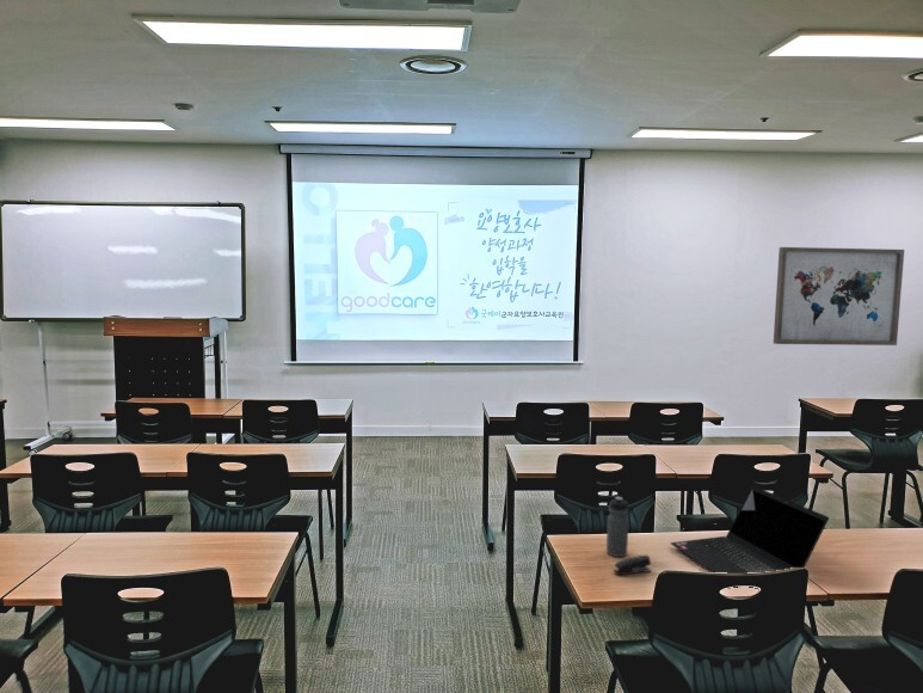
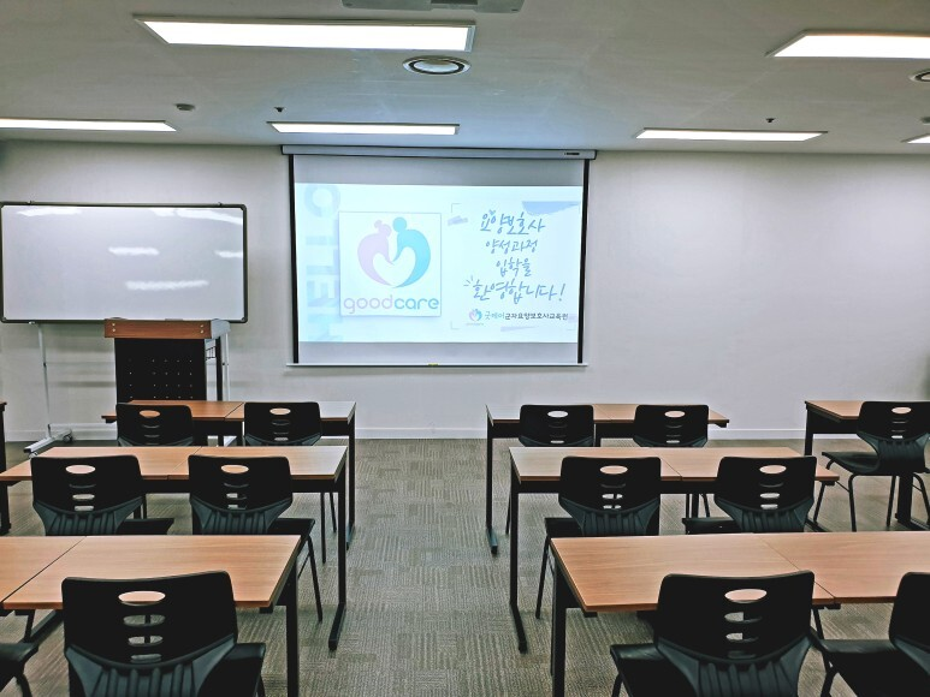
- water bottle [605,496,629,558]
- stapler [613,554,652,576]
- laptop computer [669,484,830,589]
- wall art [773,246,905,346]
